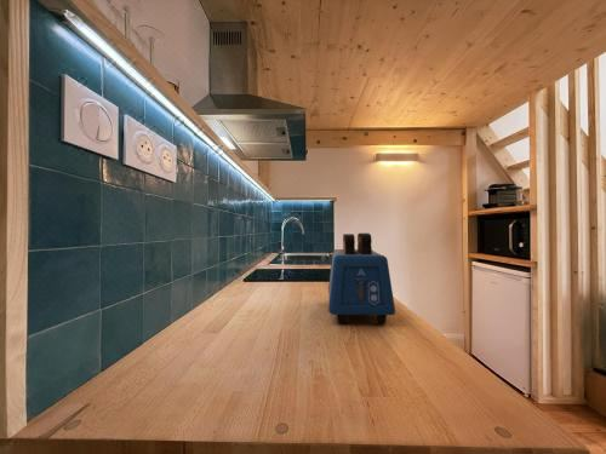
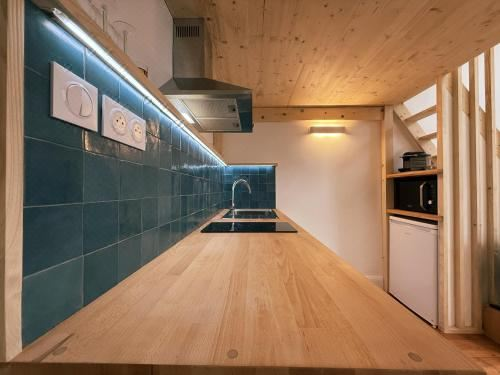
- toaster [327,232,396,326]
